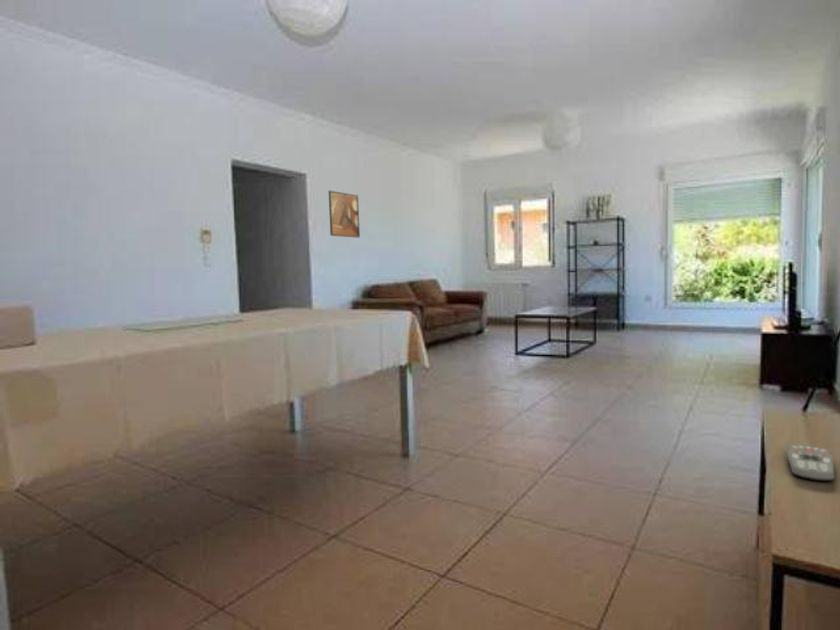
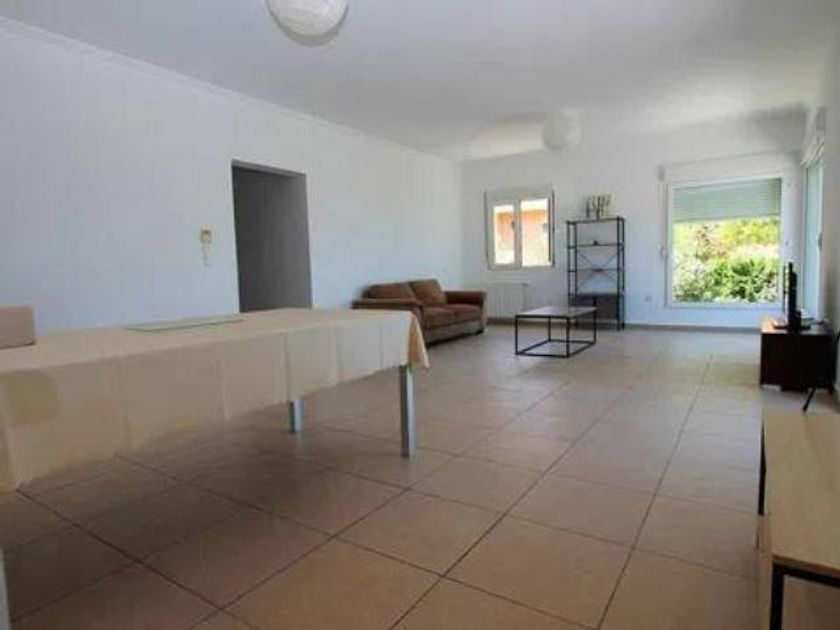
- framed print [328,190,361,239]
- remote control [786,444,835,482]
